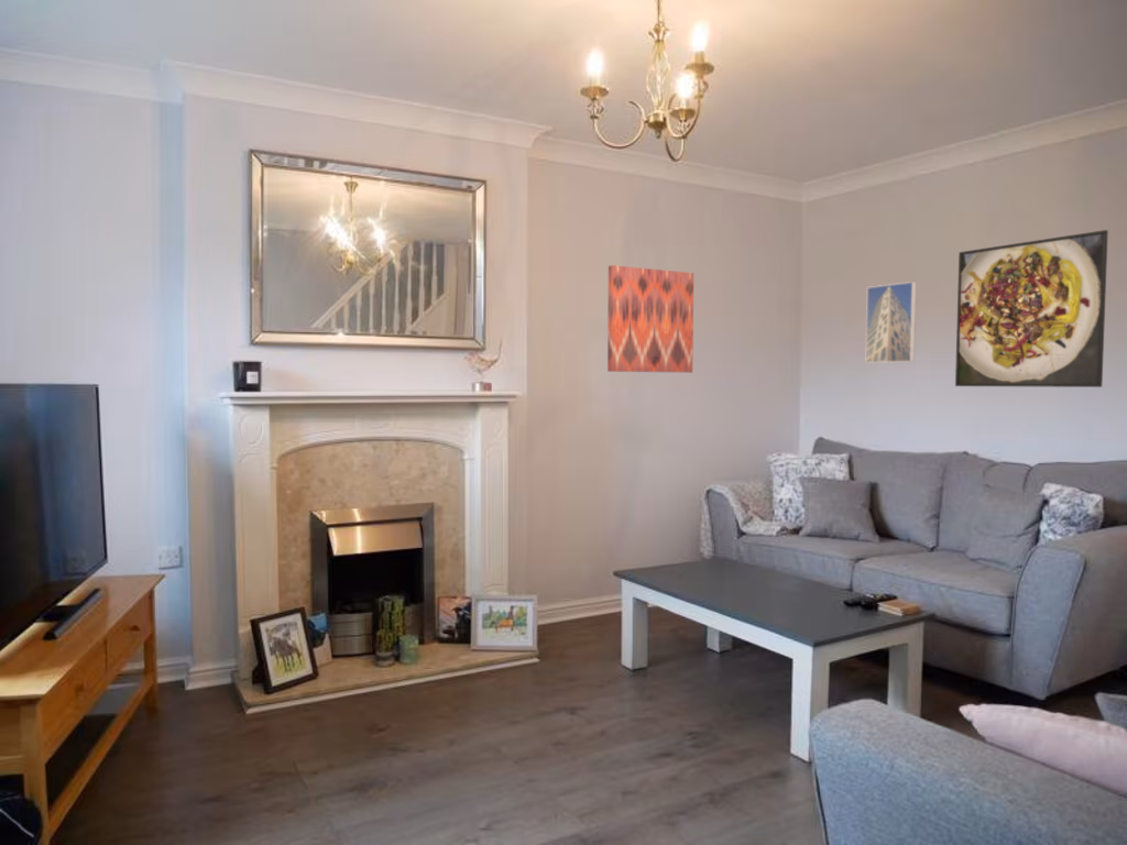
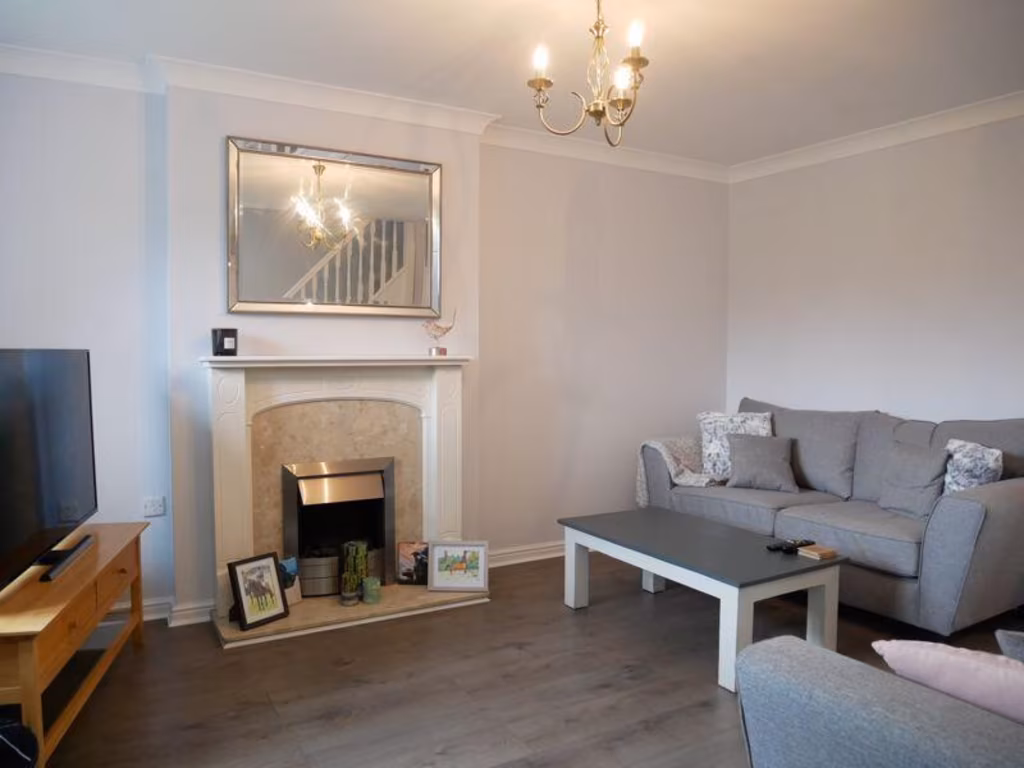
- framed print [954,229,1109,388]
- wall art [606,264,694,374]
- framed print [864,281,917,364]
